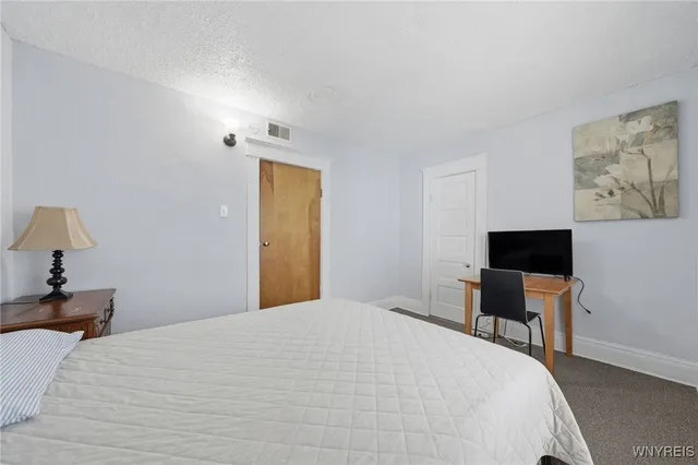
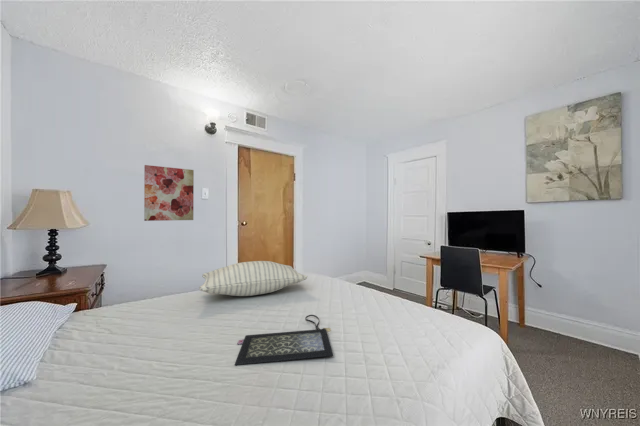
+ wall art [143,164,195,222]
+ pillow [198,260,308,297]
+ clutch bag [234,314,334,366]
